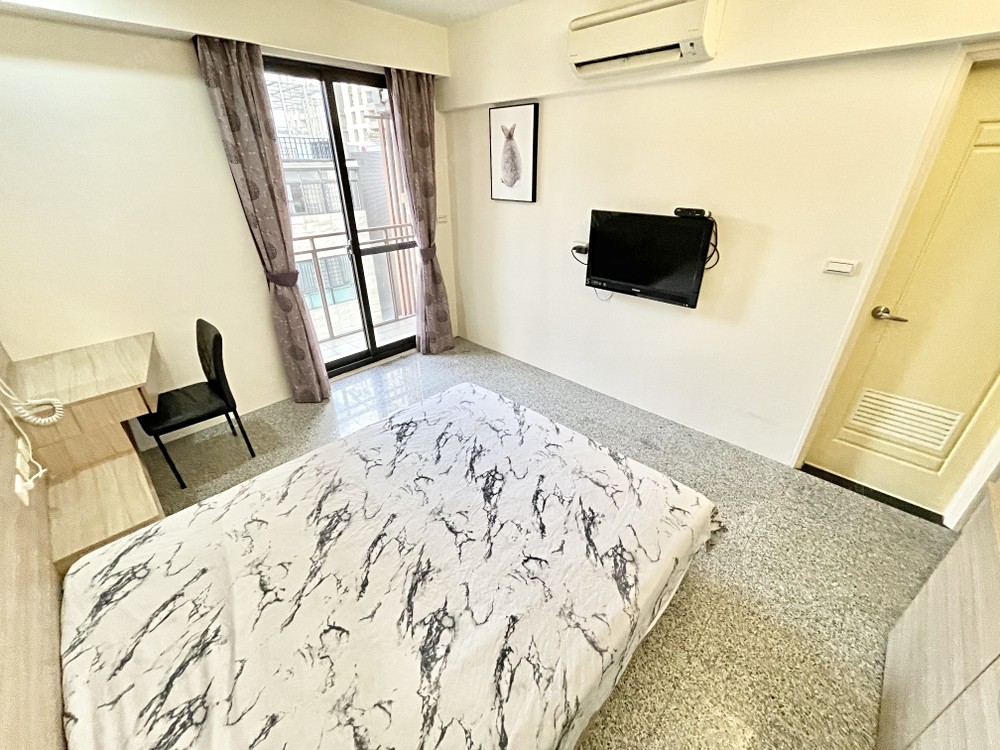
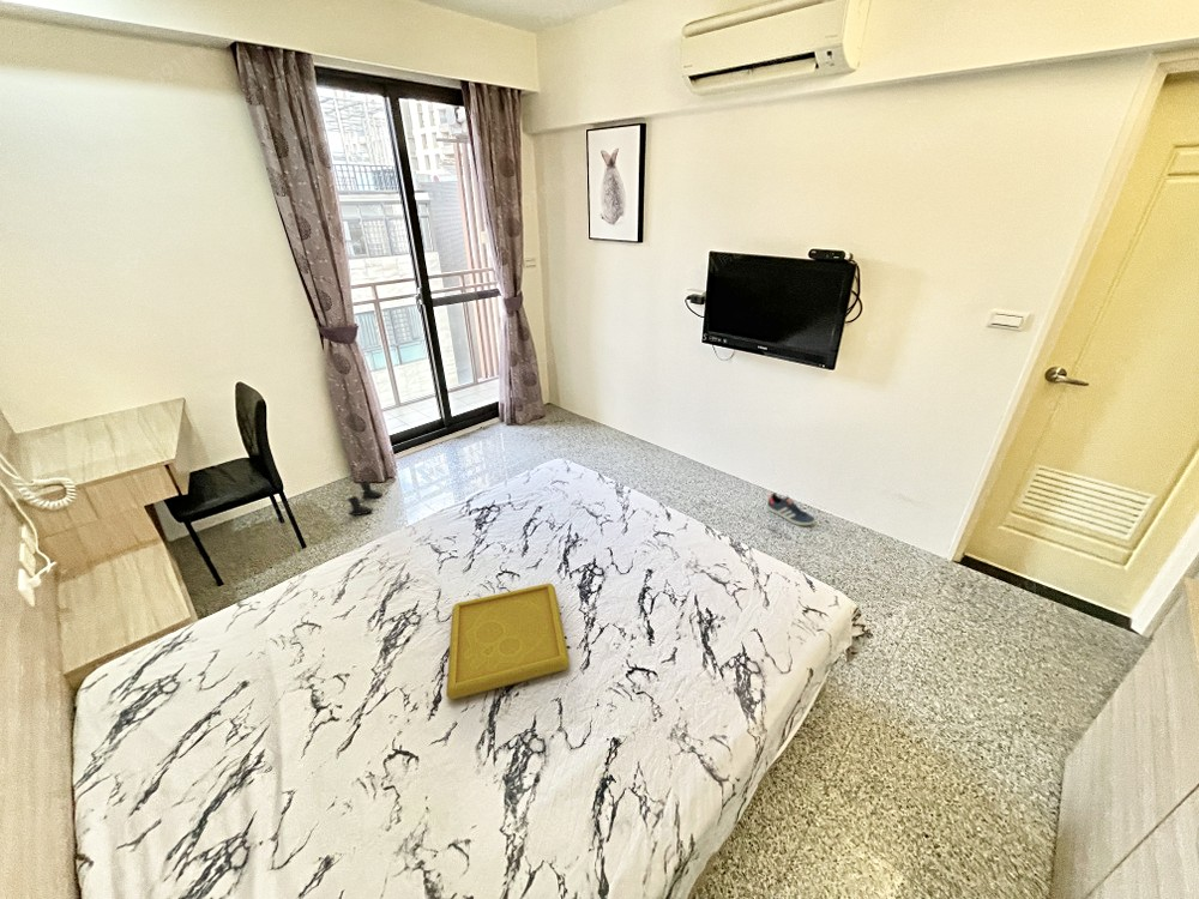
+ serving tray [445,581,571,701]
+ sneaker [766,491,815,526]
+ boots [347,479,382,517]
